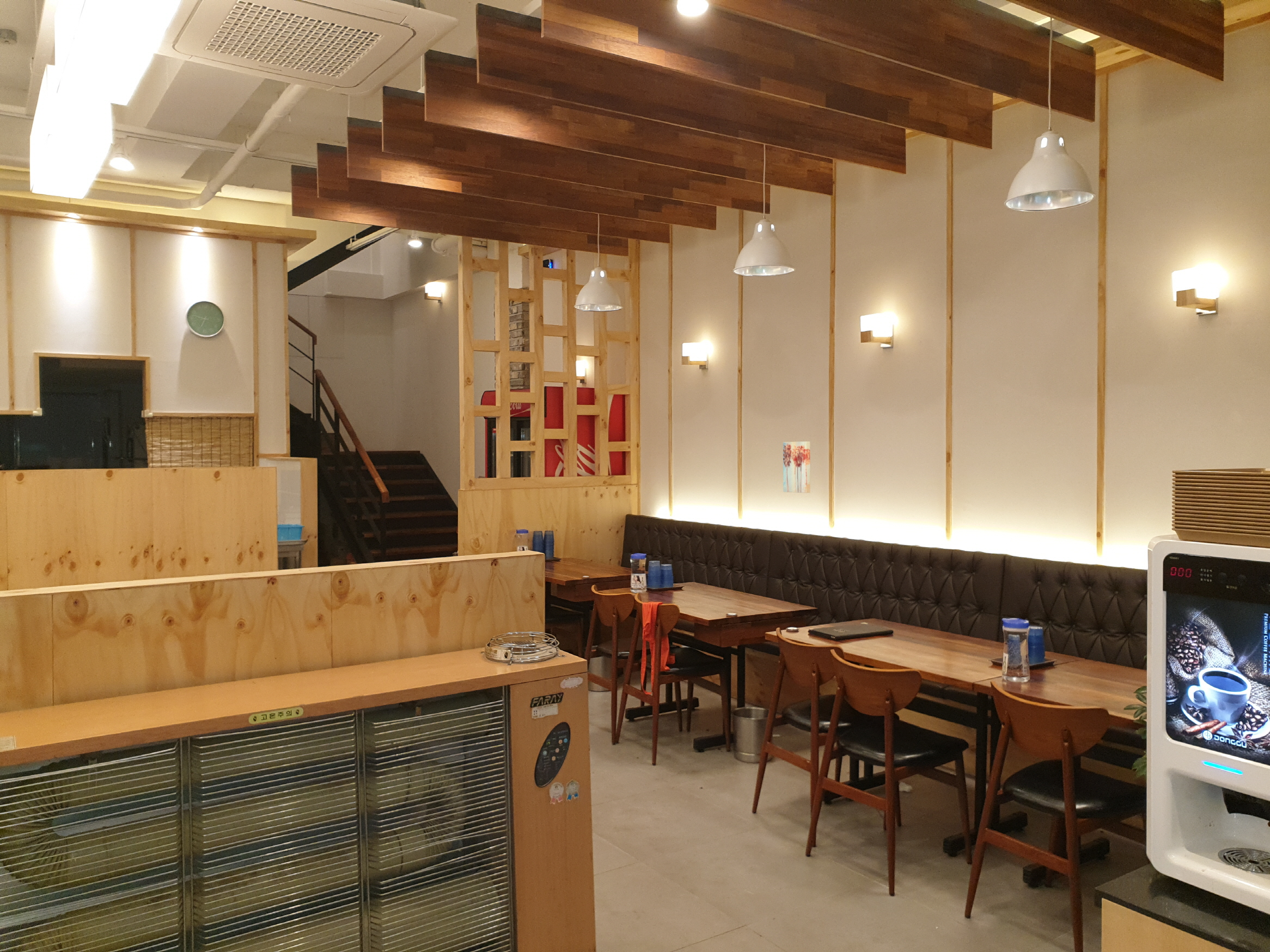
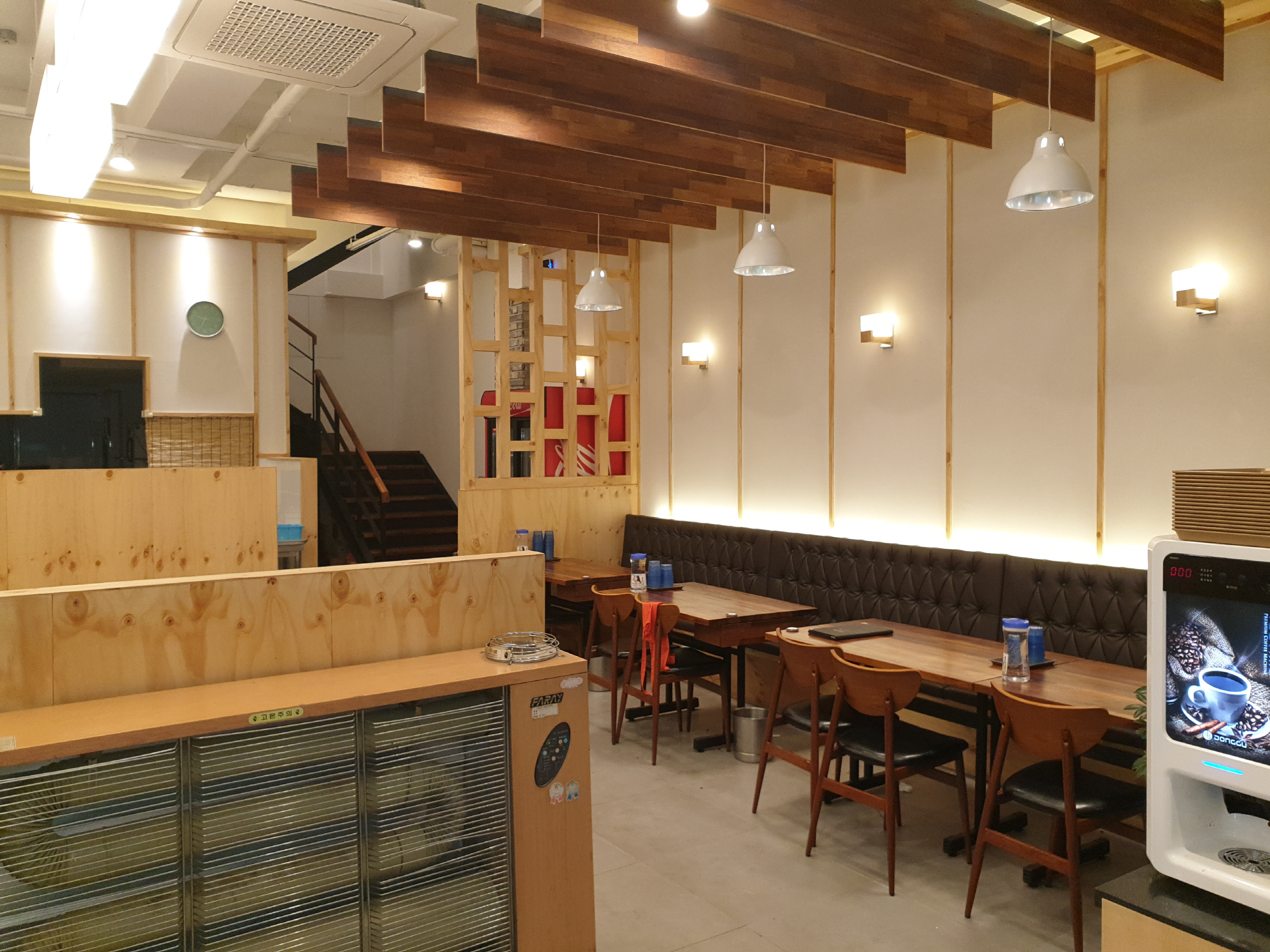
- wall art [783,441,811,494]
